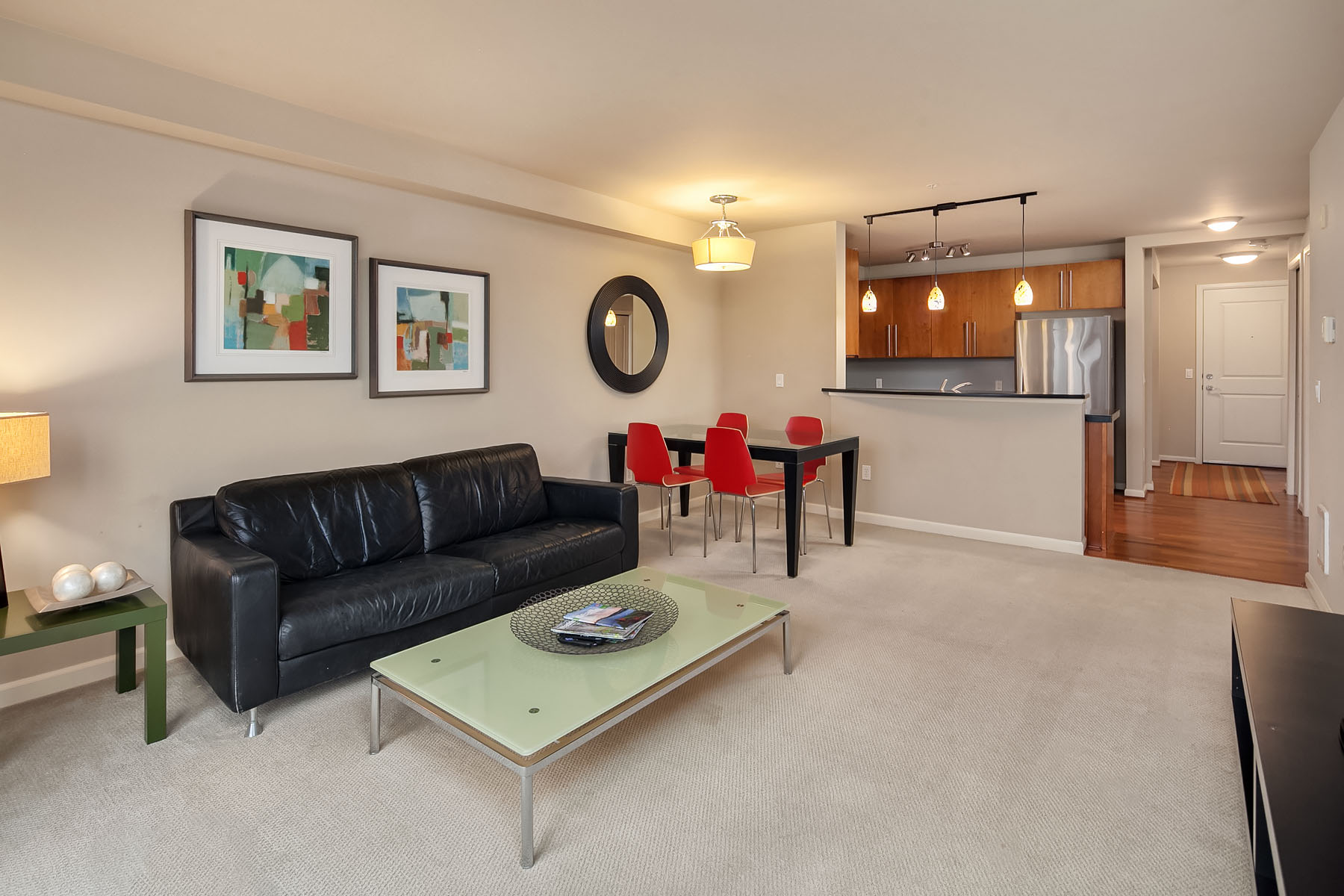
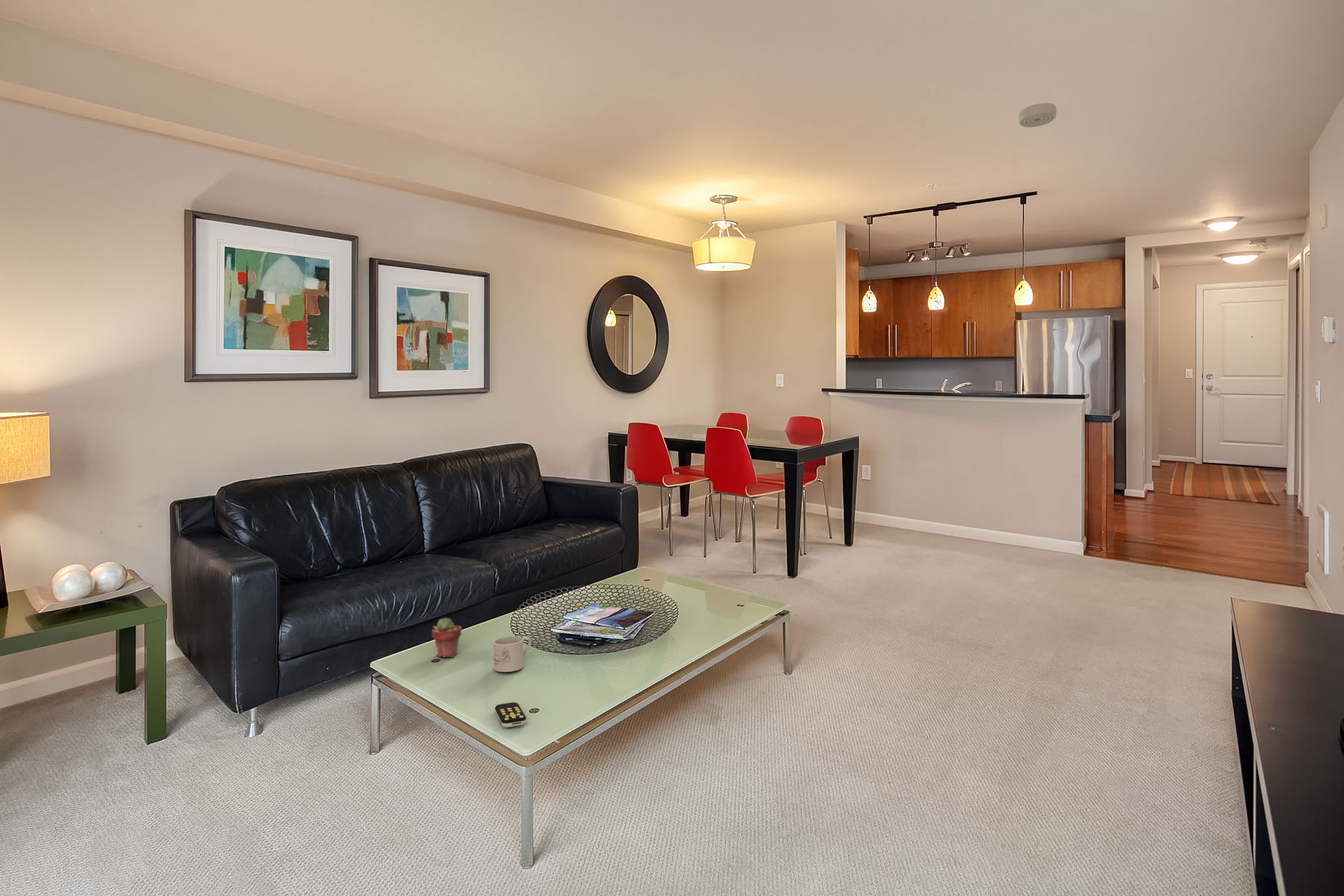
+ remote control [494,702,527,728]
+ mug [493,635,532,673]
+ smoke detector [1018,102,1057,128]
+ potted succulent [431,617,462,659]
